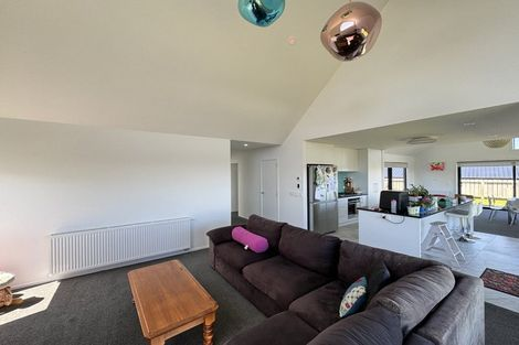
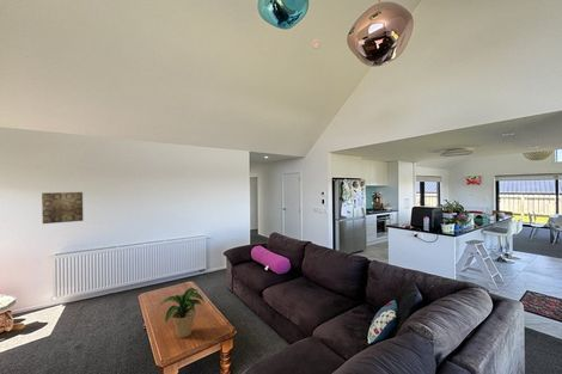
+ wall art [41,191,84,225]
+ potted plant [158,287,206,339]
